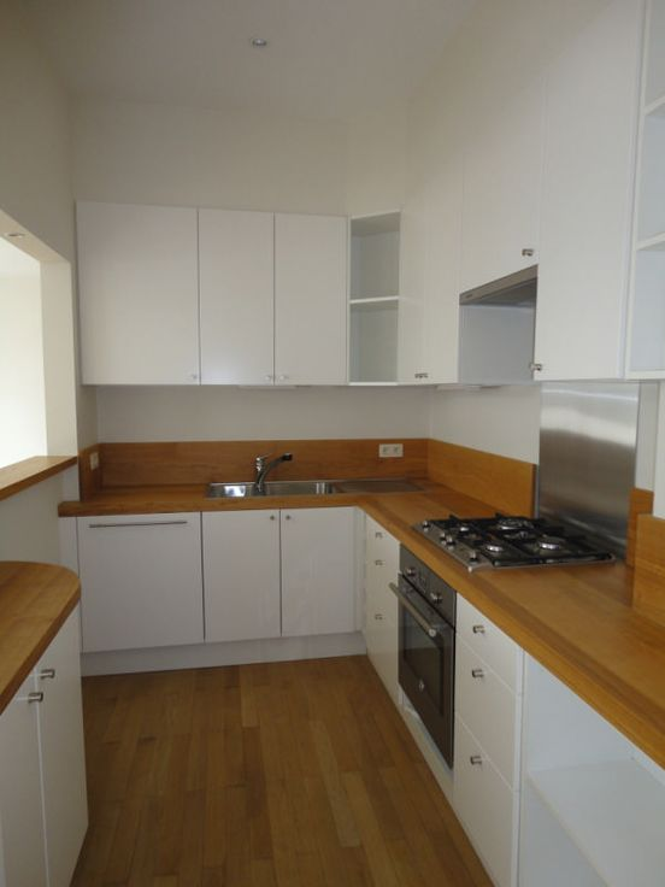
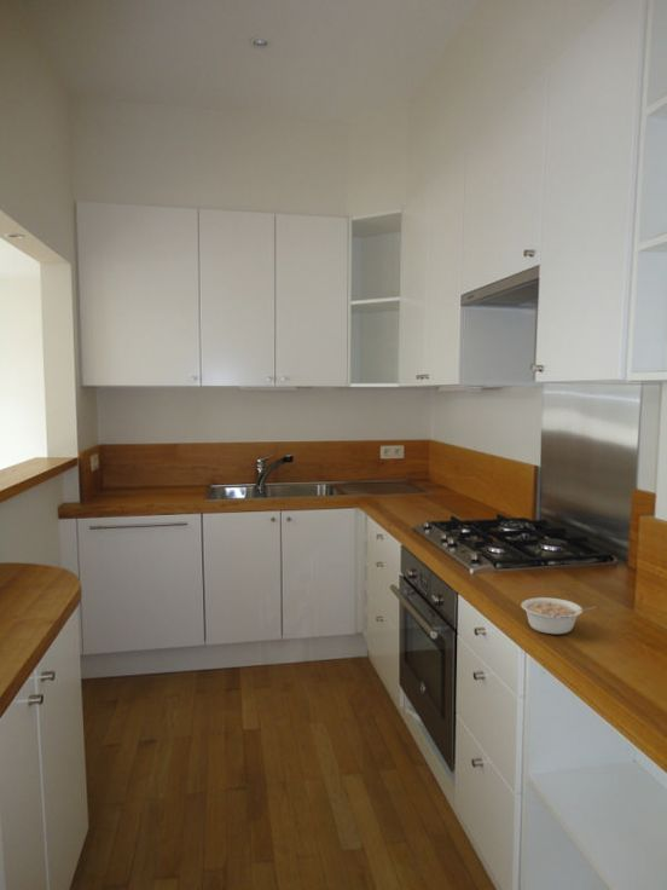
+ legume [520,596,597,635]
